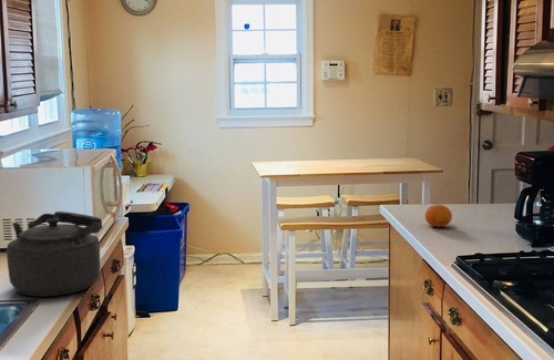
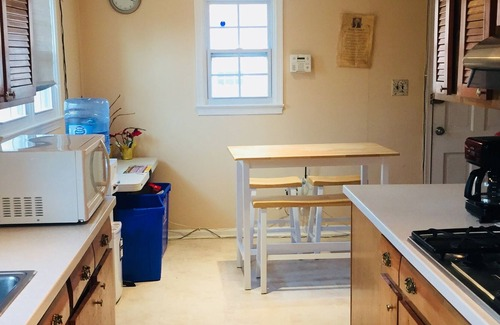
- fruit [424,204,453,228]
- kettle [6,210,103,298]
